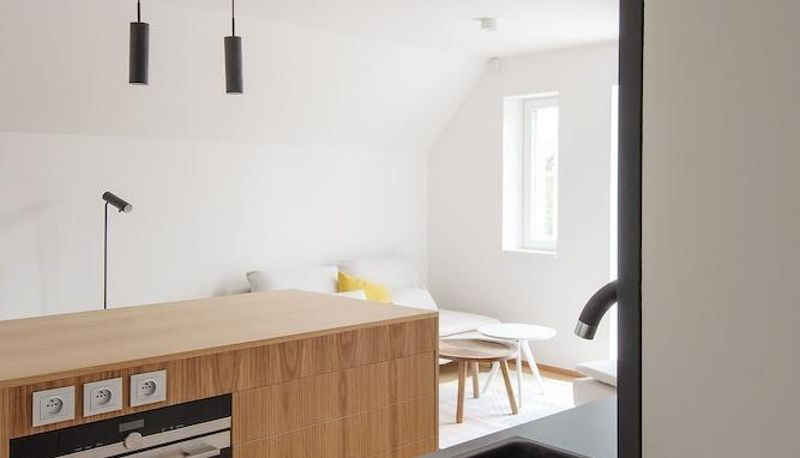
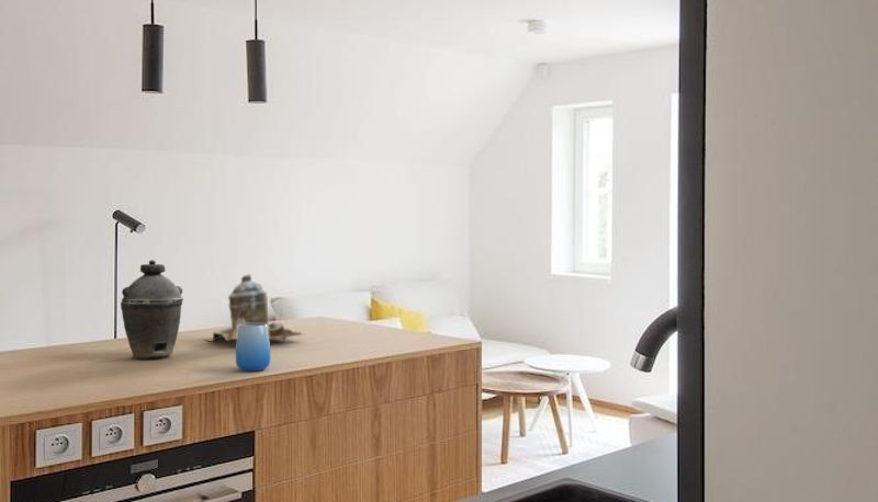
+ kettle [120,259,184,360]
+ teapot [202,273,304,343]
+ cup [235,323,271,372]
